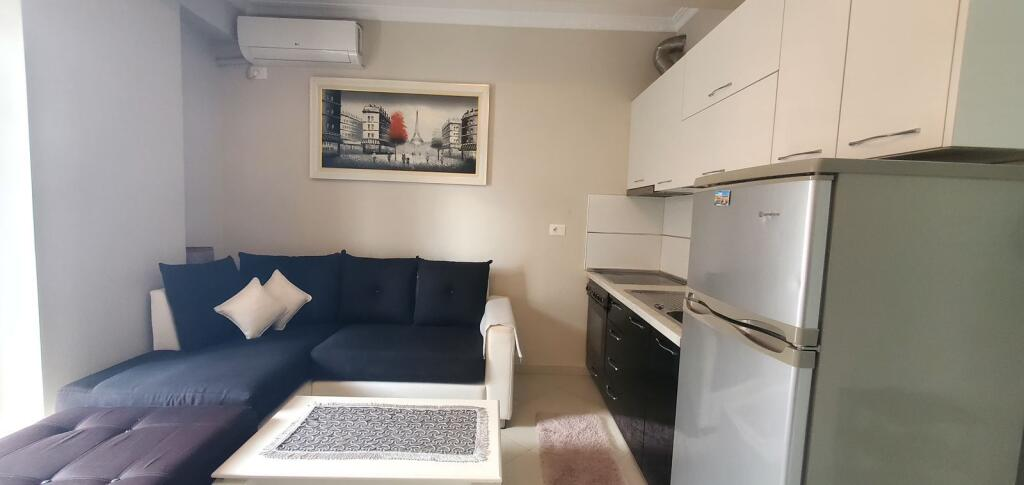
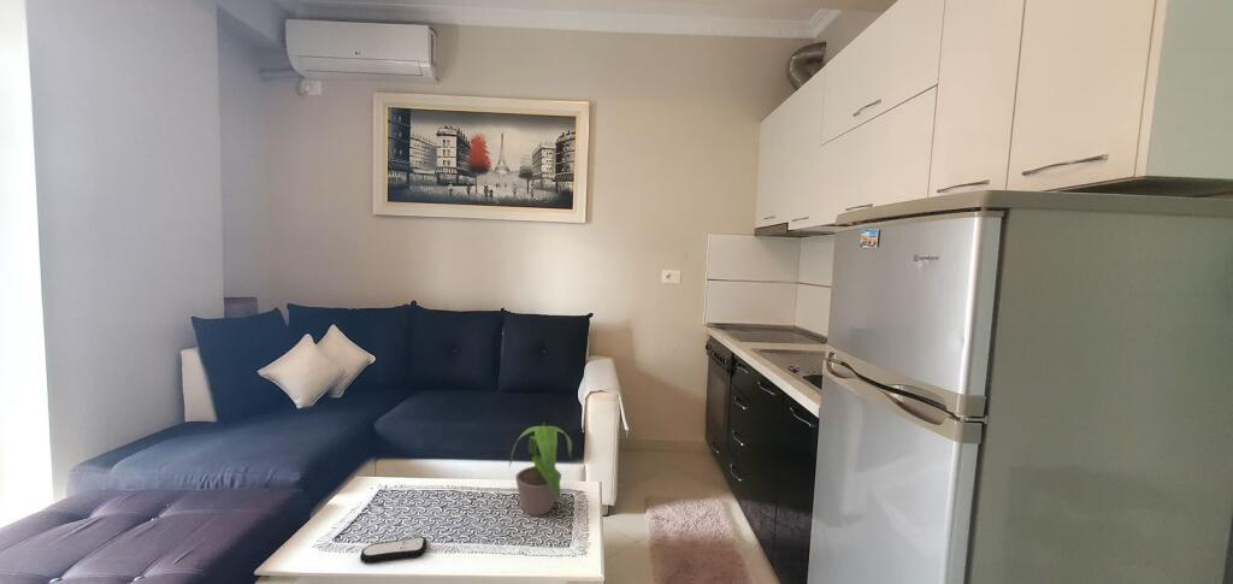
+ remote control [359,536,429,564]
+ potted plant [508,421,573,517]
